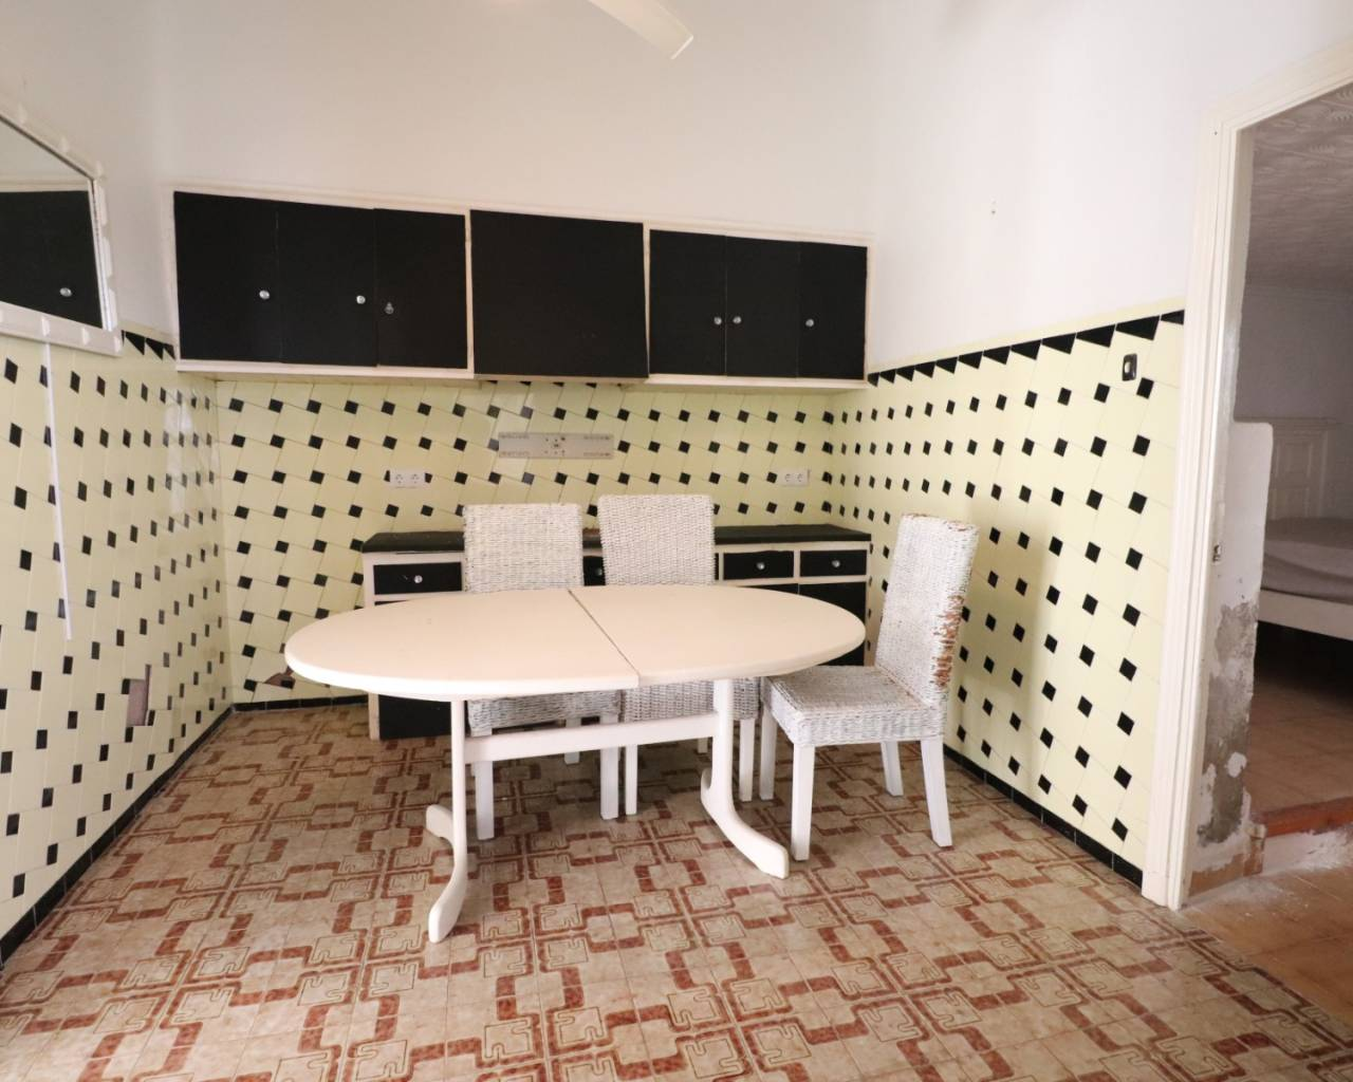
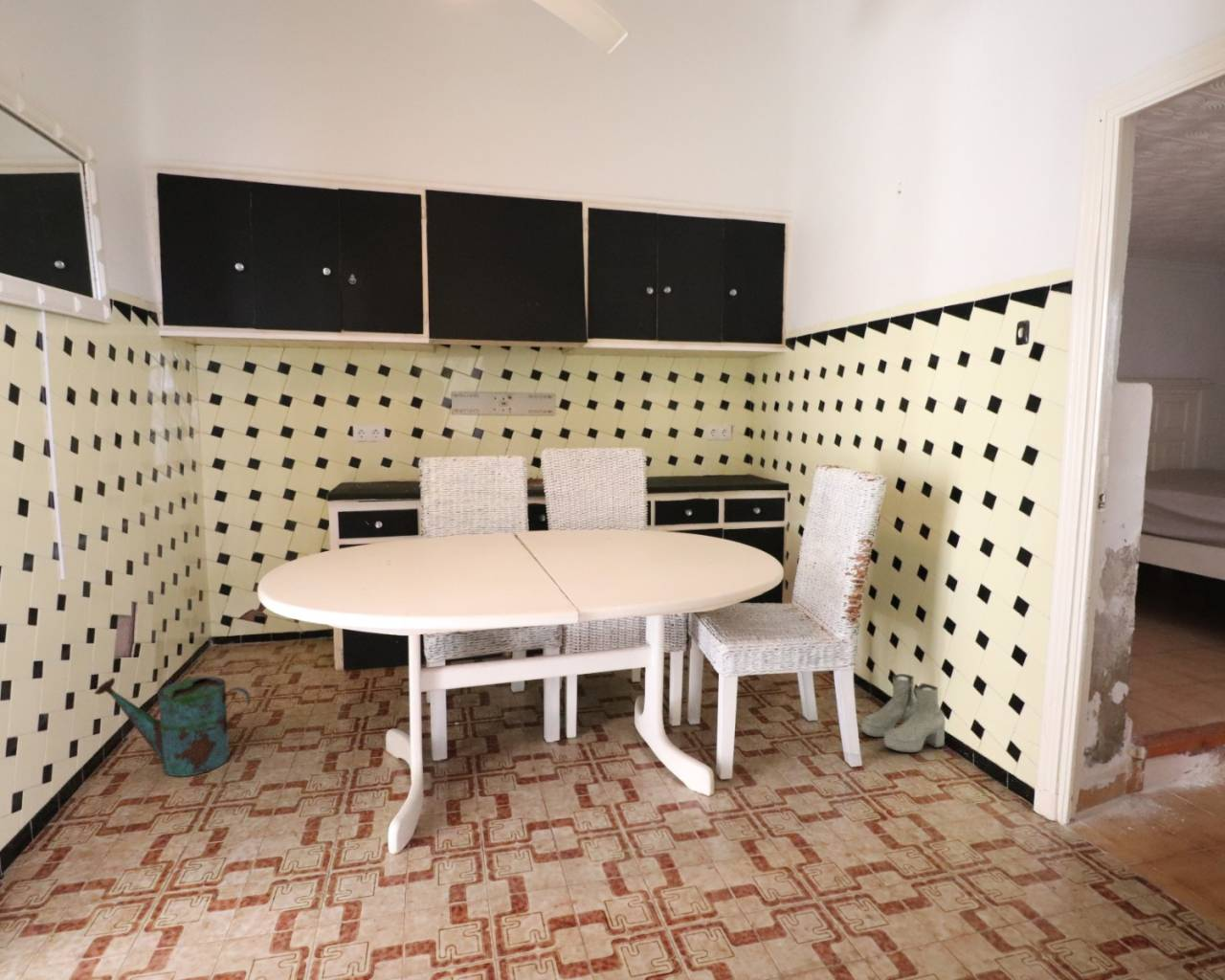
+ boots [860,673,947,753]
+ watering can [93,676,251,777]
